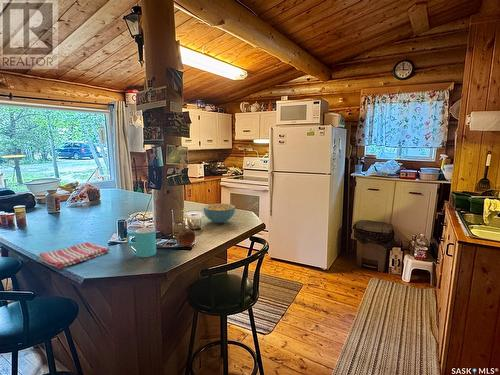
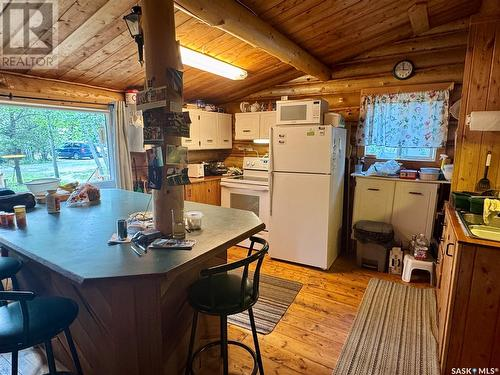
- cereal bowl [203,203,236,224]
- cup [126,227,157,258]
- fruit [176,228,196,247]
- dish towel [38,241,111,270]
